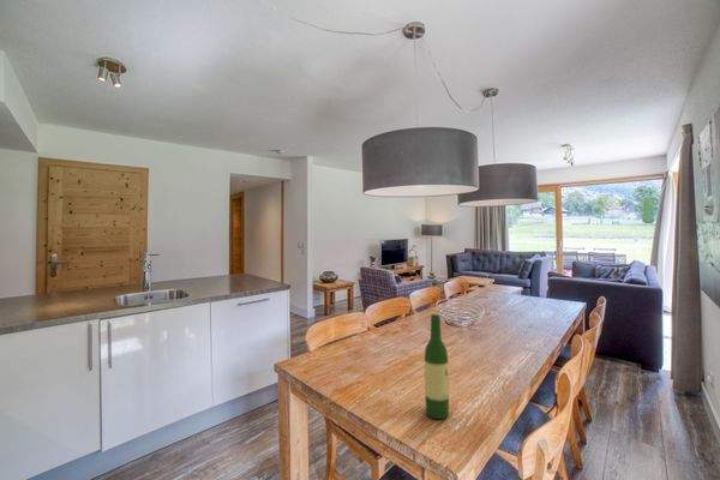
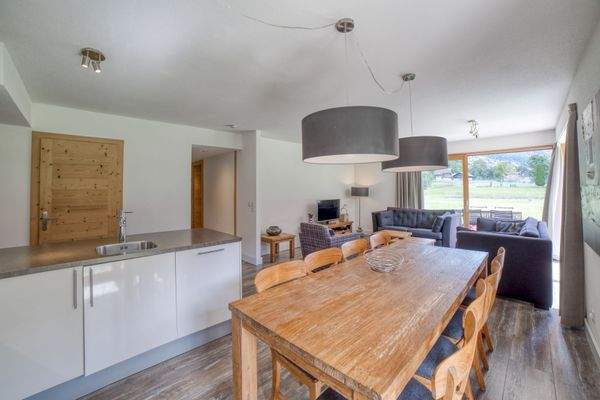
- wine bottle [424,313,450,420]
